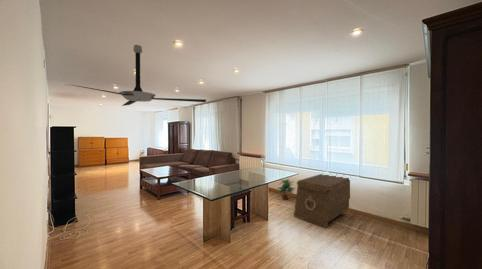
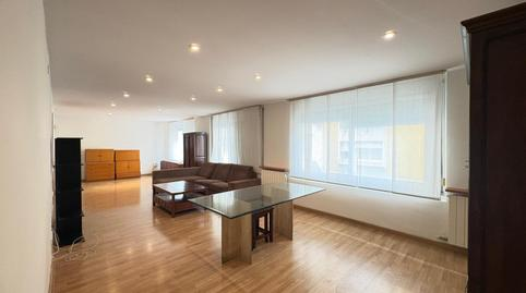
- storage trunk [293,173,351,229]
- ceiling fan [61,44,207,107]
- potted plant [277,178,296,201]
